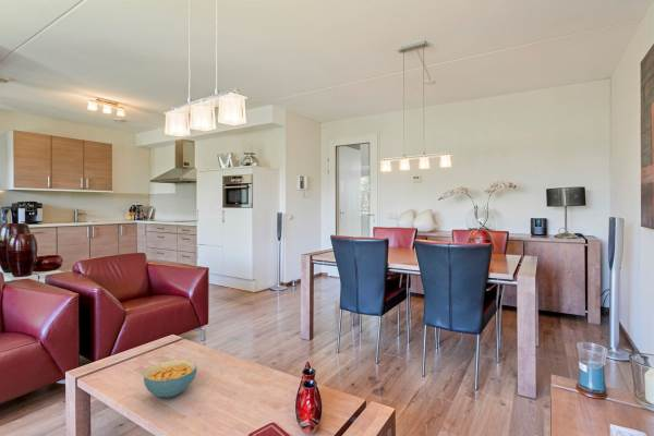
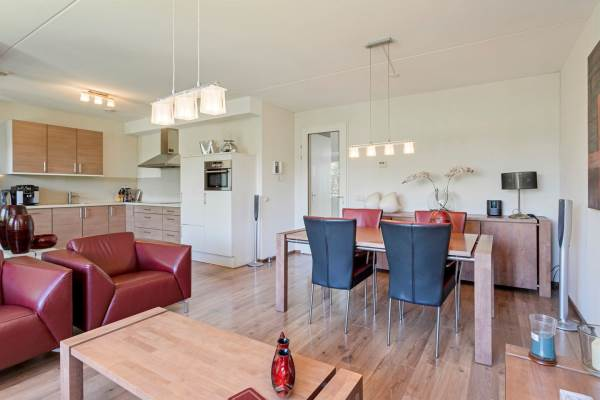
- cereal bowl [142,359,198,399]
